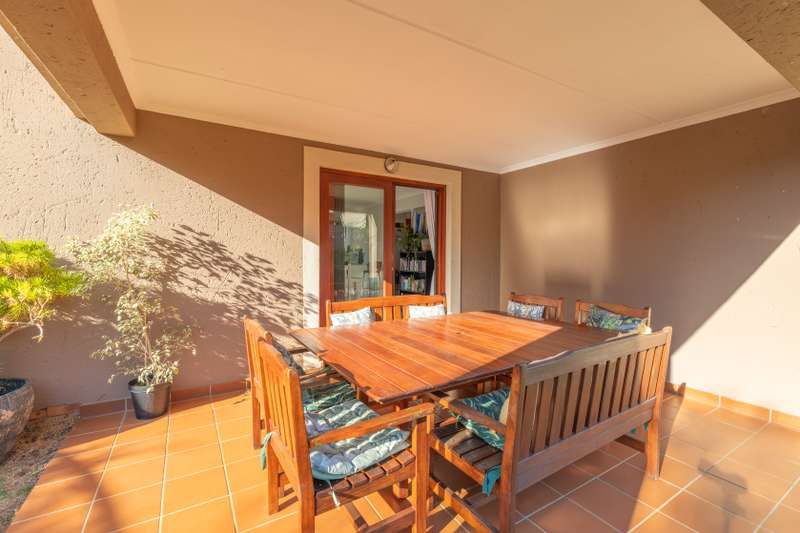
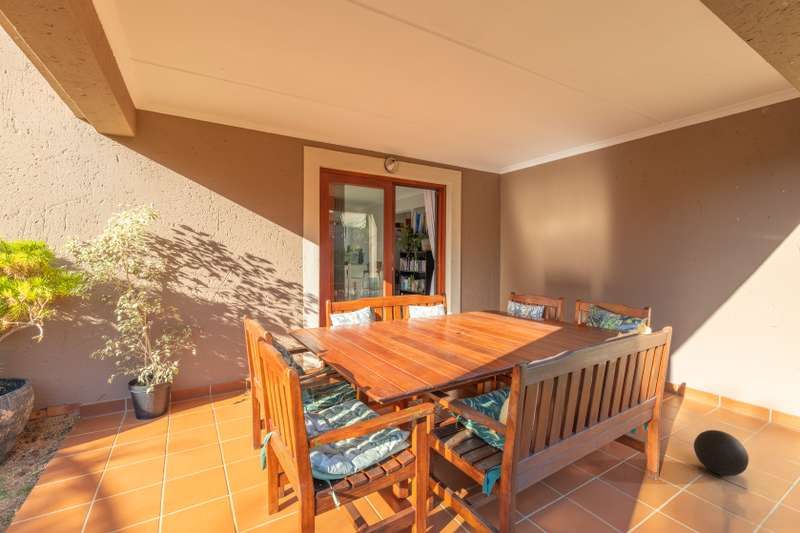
+ ball [693,429,750,477]
